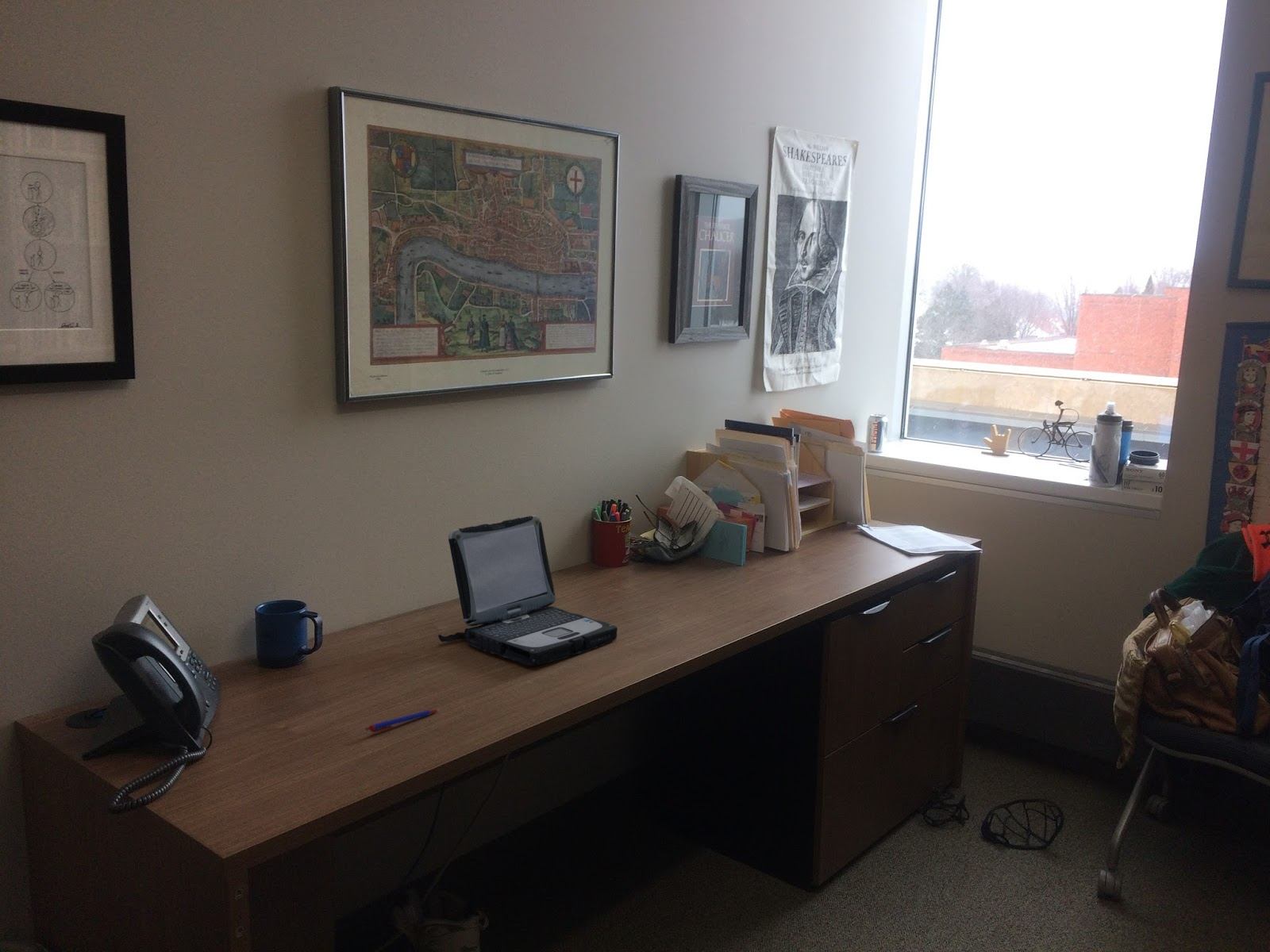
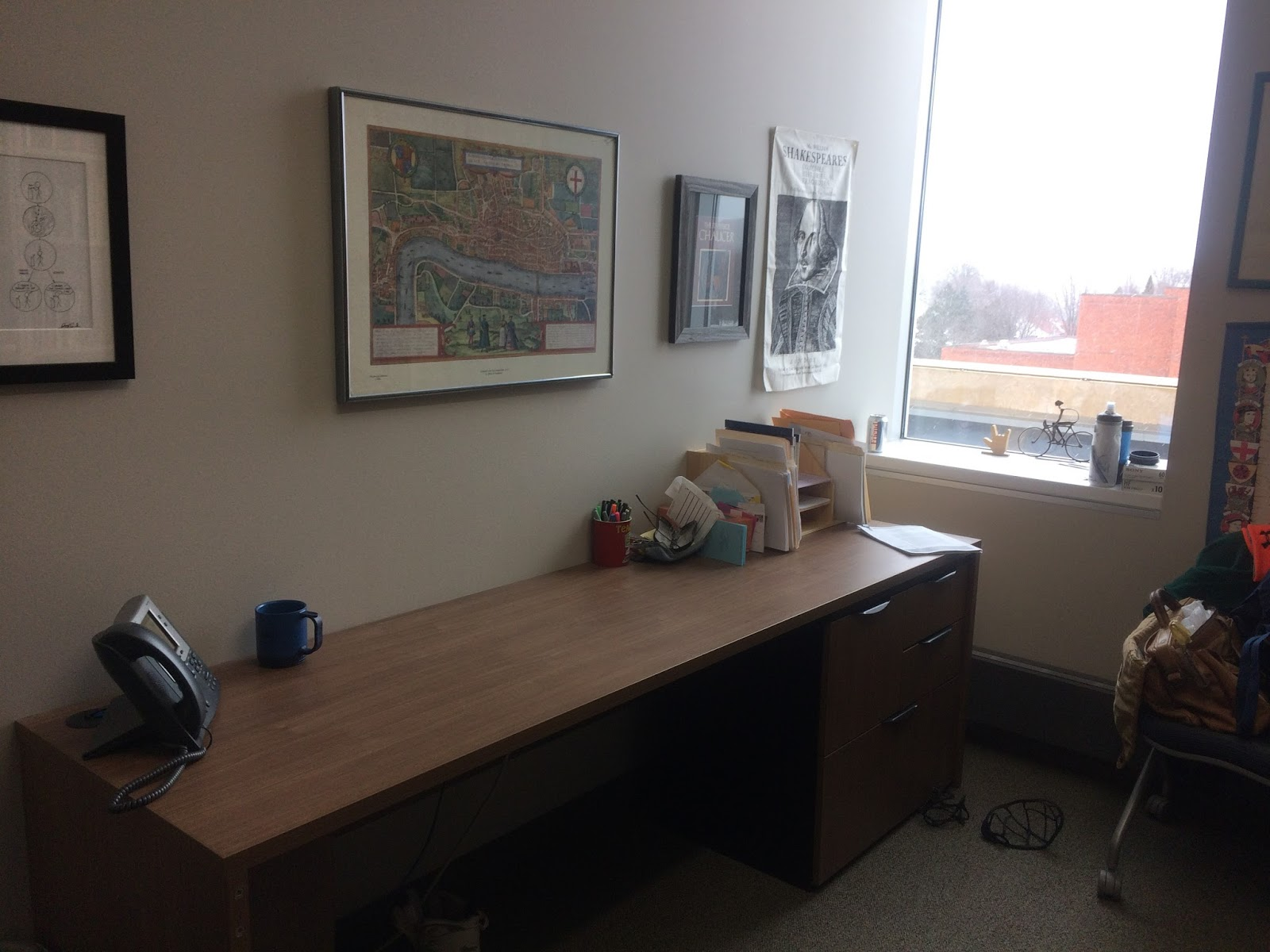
- pen [364,708,439,734]
- laptop [437,515,618,666]
